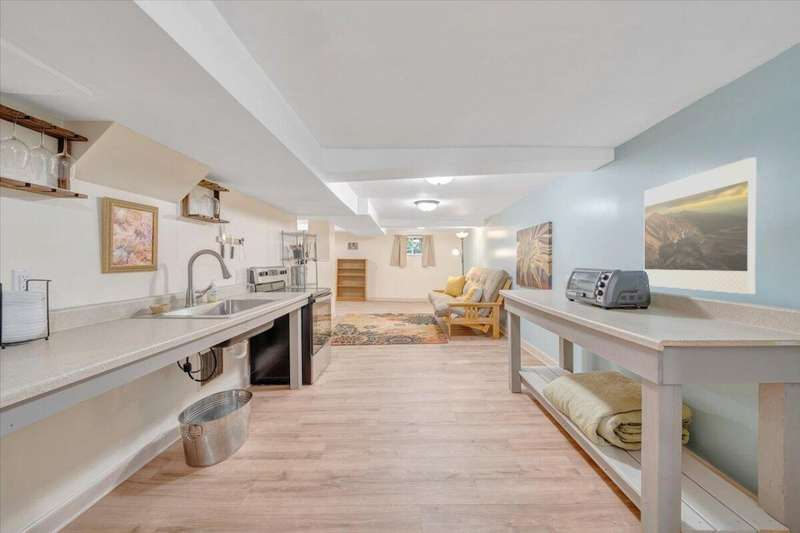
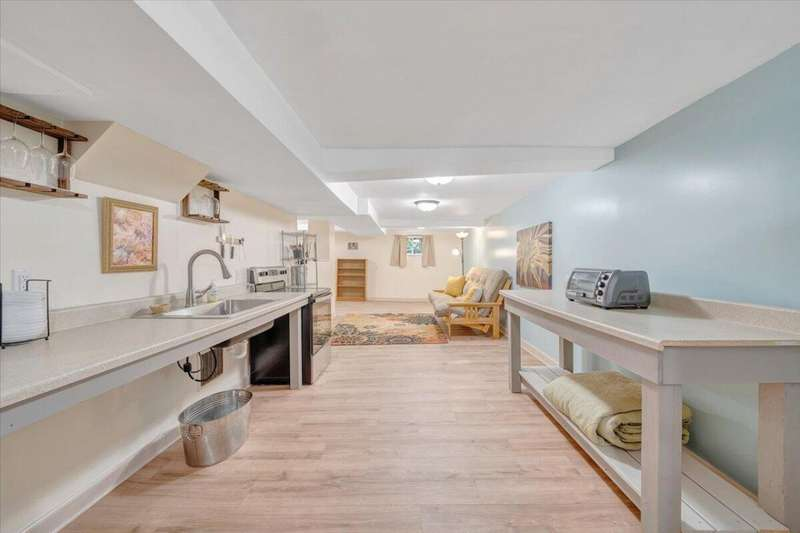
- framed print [643,157,757,295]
